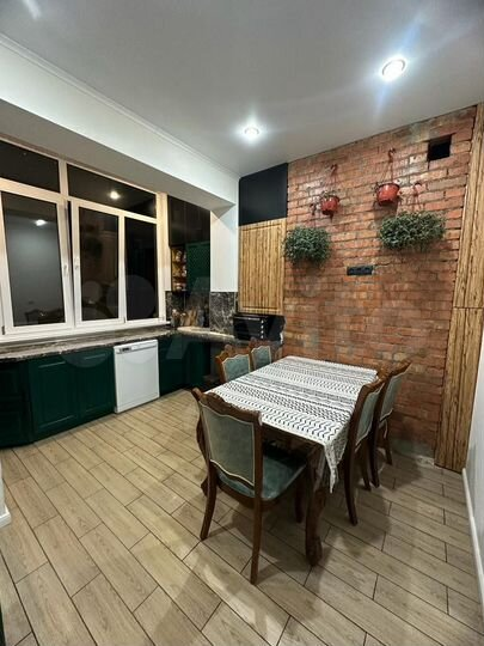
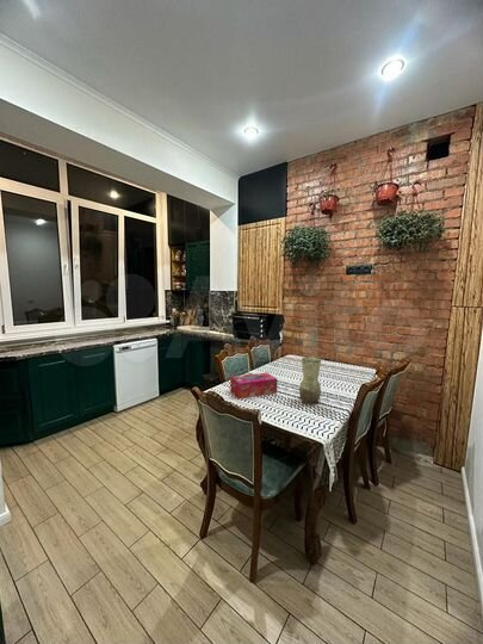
+ tissue box [229,371,278,400]
+ vase [298,355,322,404]
